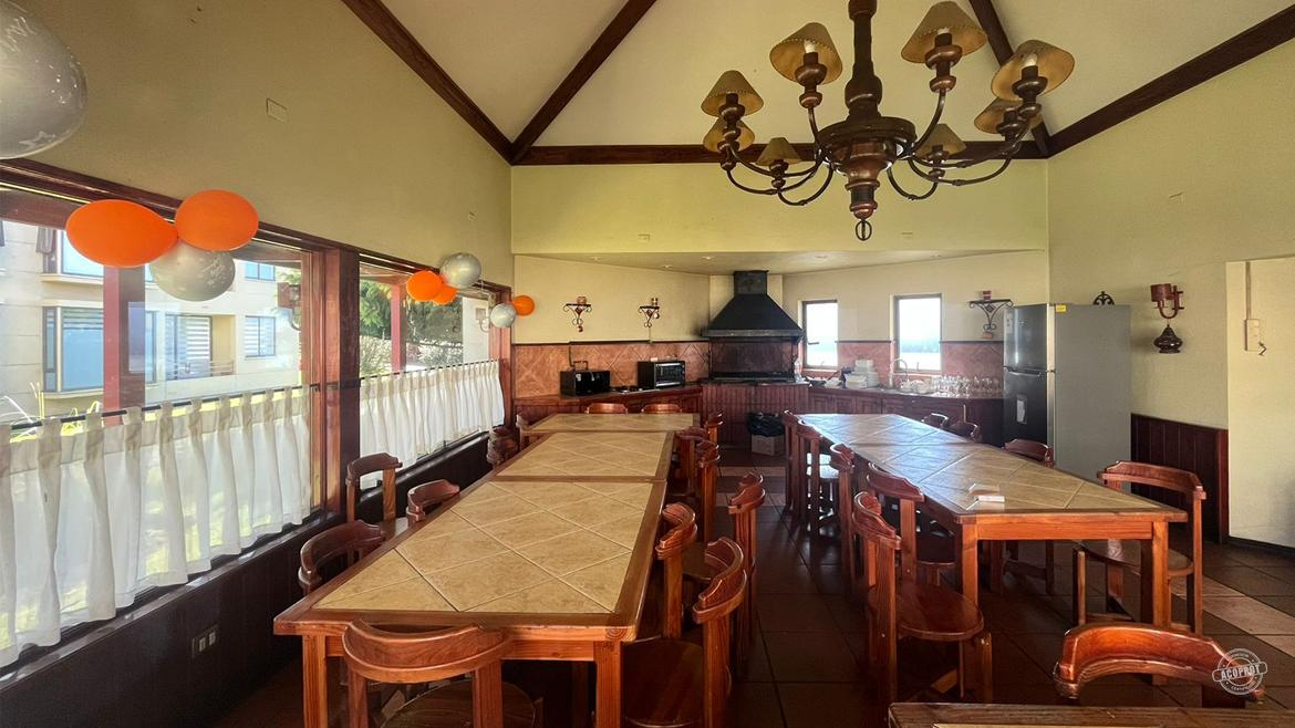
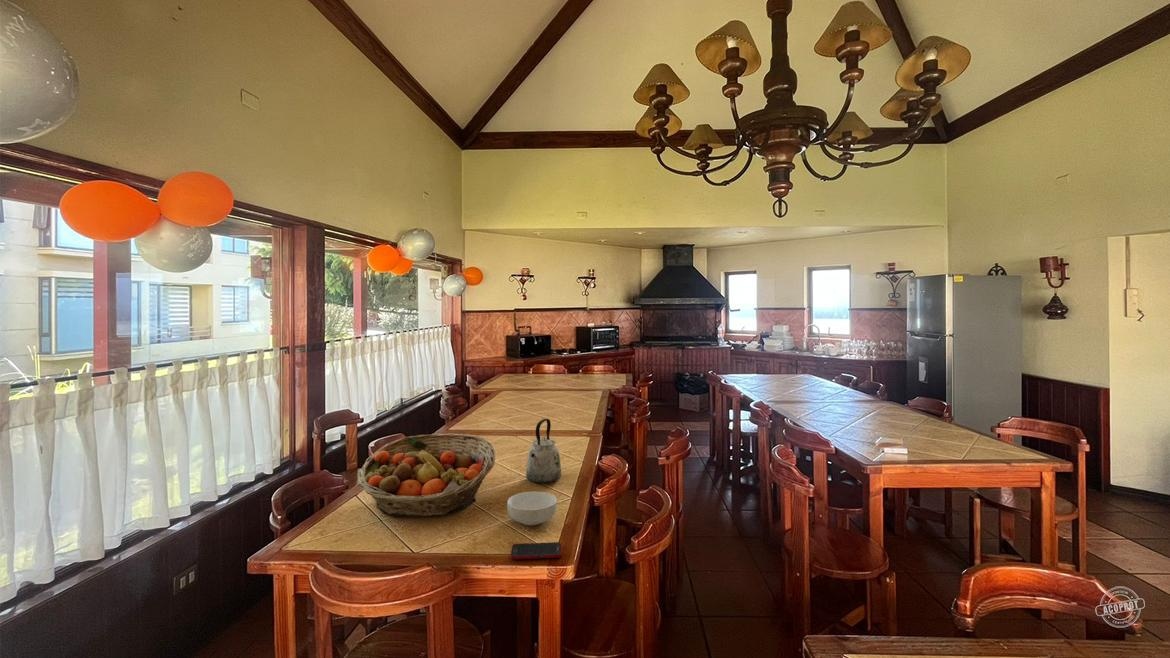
+ kettle [525,418,562,484]
+ cereal bowl [506,491,558,526]
+ fruit basket [357,433,496,517]
+ cell phone [509,541,563,560]
